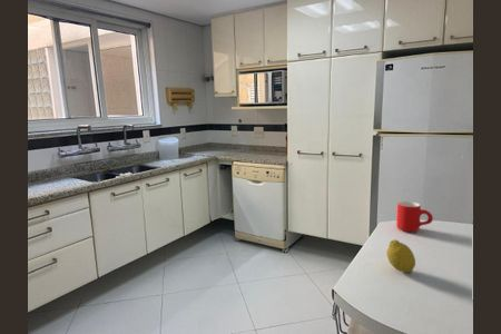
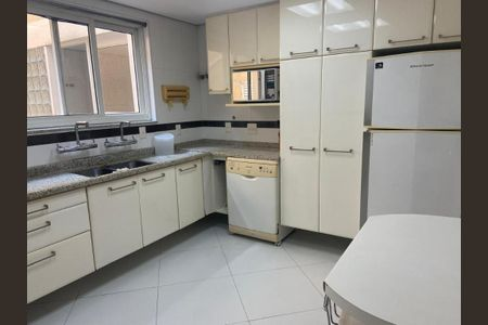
- fruit [386,238,416,274]
- mug [395,200,434,233]
